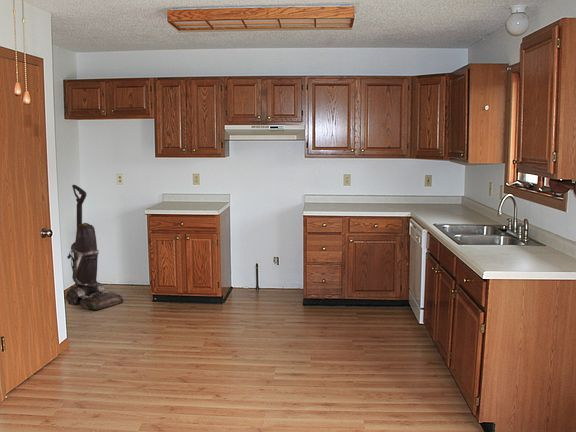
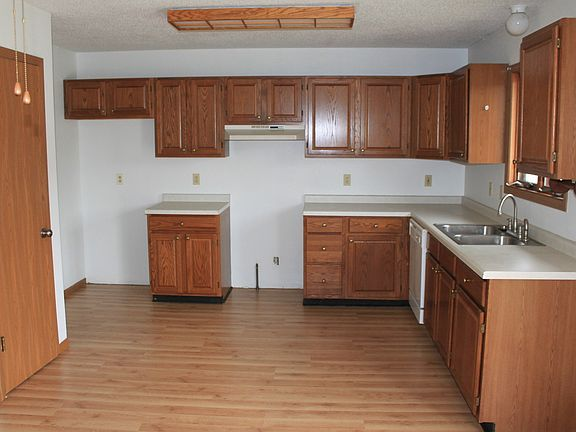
- vacuum cleaner [65,184,124,311]
